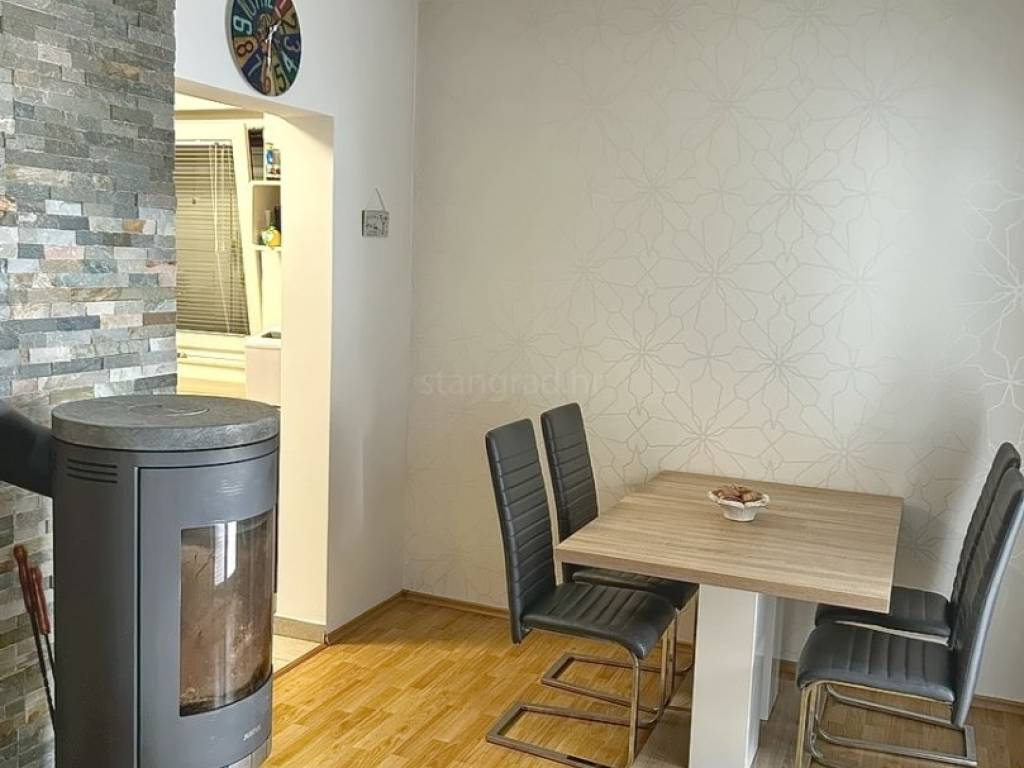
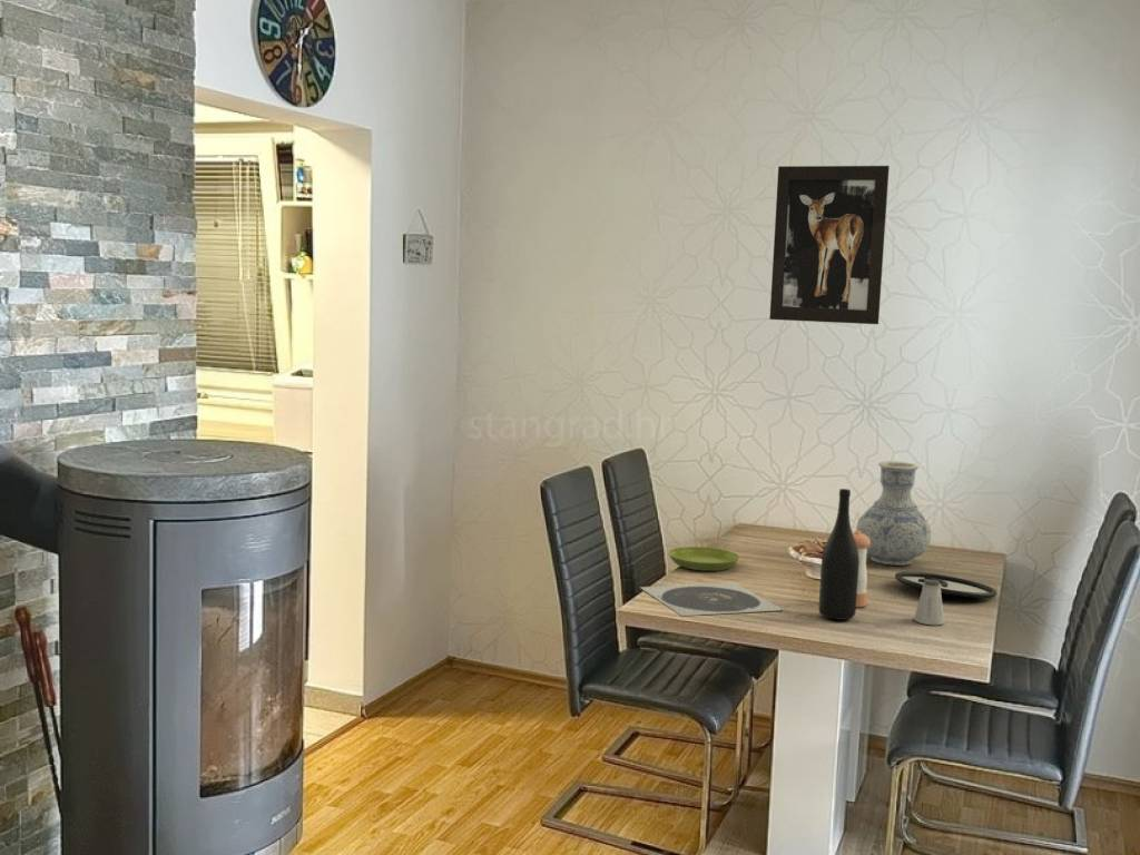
+ plate [639,581,784,617]
+ saucer [667,546,740,572]
+ saltshaker [913,580,945,626]
+ plate [894,571,999,599]
+ wine bottle [817,488,859,621]
+ pepper shaker [853,530,871,608]
+ wall art [768,165,891,325]
+ vase [855,460,932,567]
